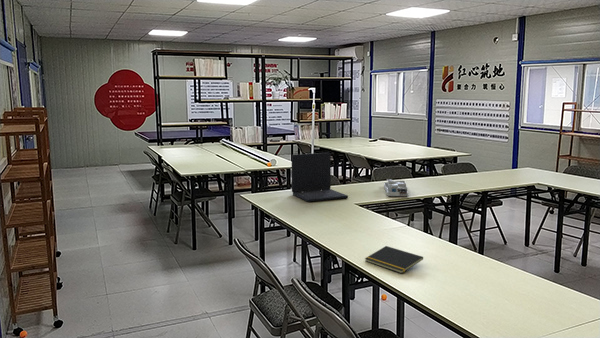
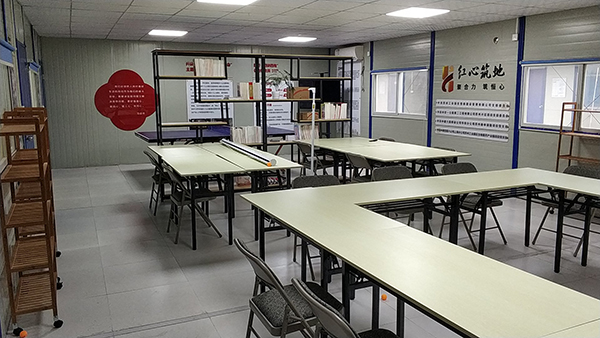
- notepad [364,245,424,274]
- desk organizer [383,178,409,197]
- laptop [291,152,349,203]
